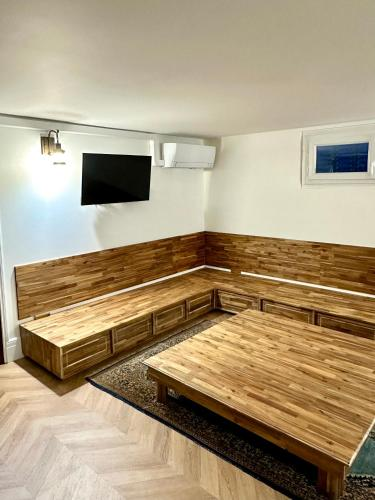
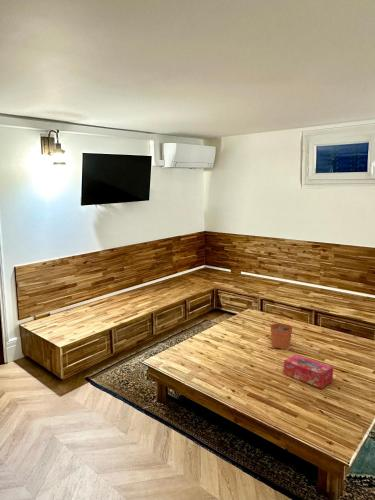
+ plant pot [269,317,293,350]
+ tissue box [282,354,334,389]
